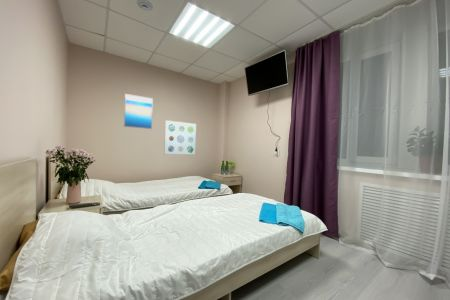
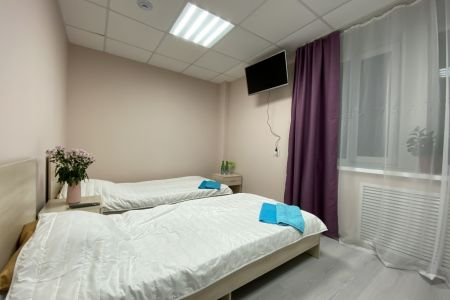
- wall art [163,119,198,156]
- wall art [123,93,154,130]
